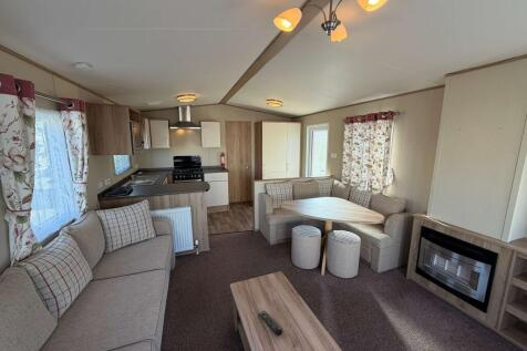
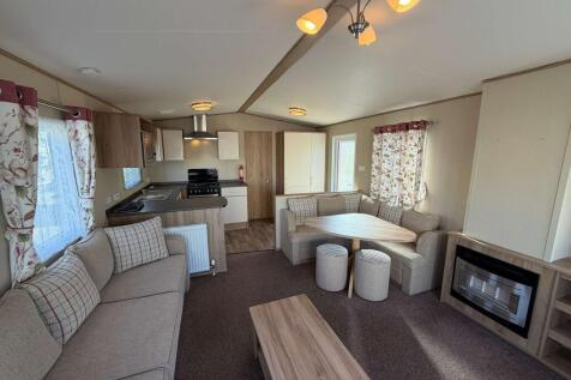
- remote control [257,310,283,337]
